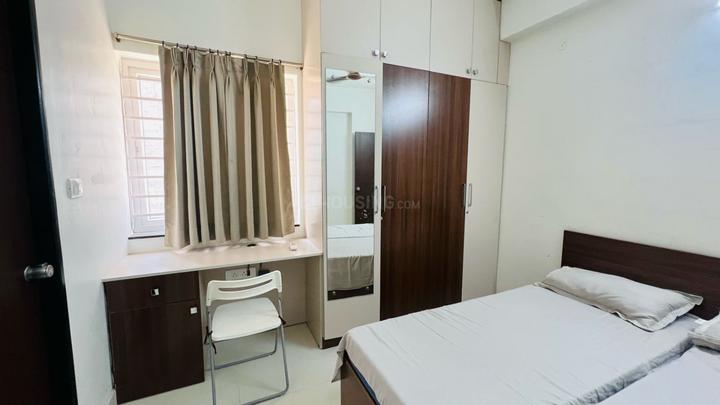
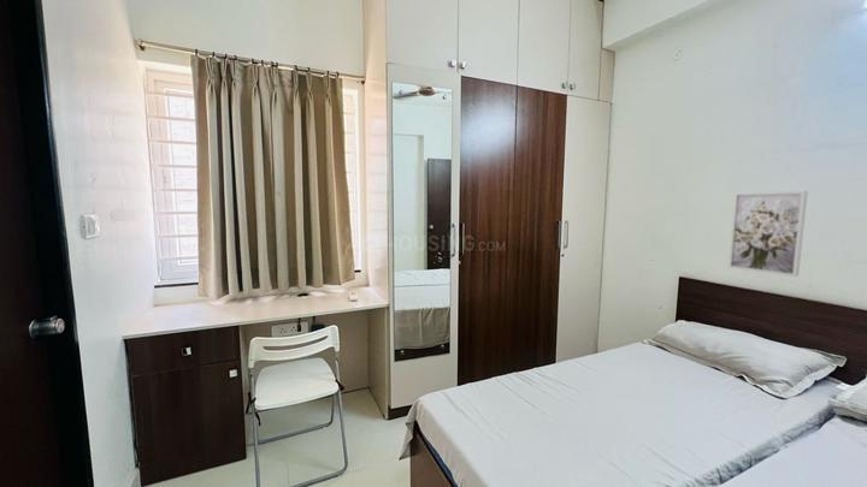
+ wall art [727,190,809,278]
